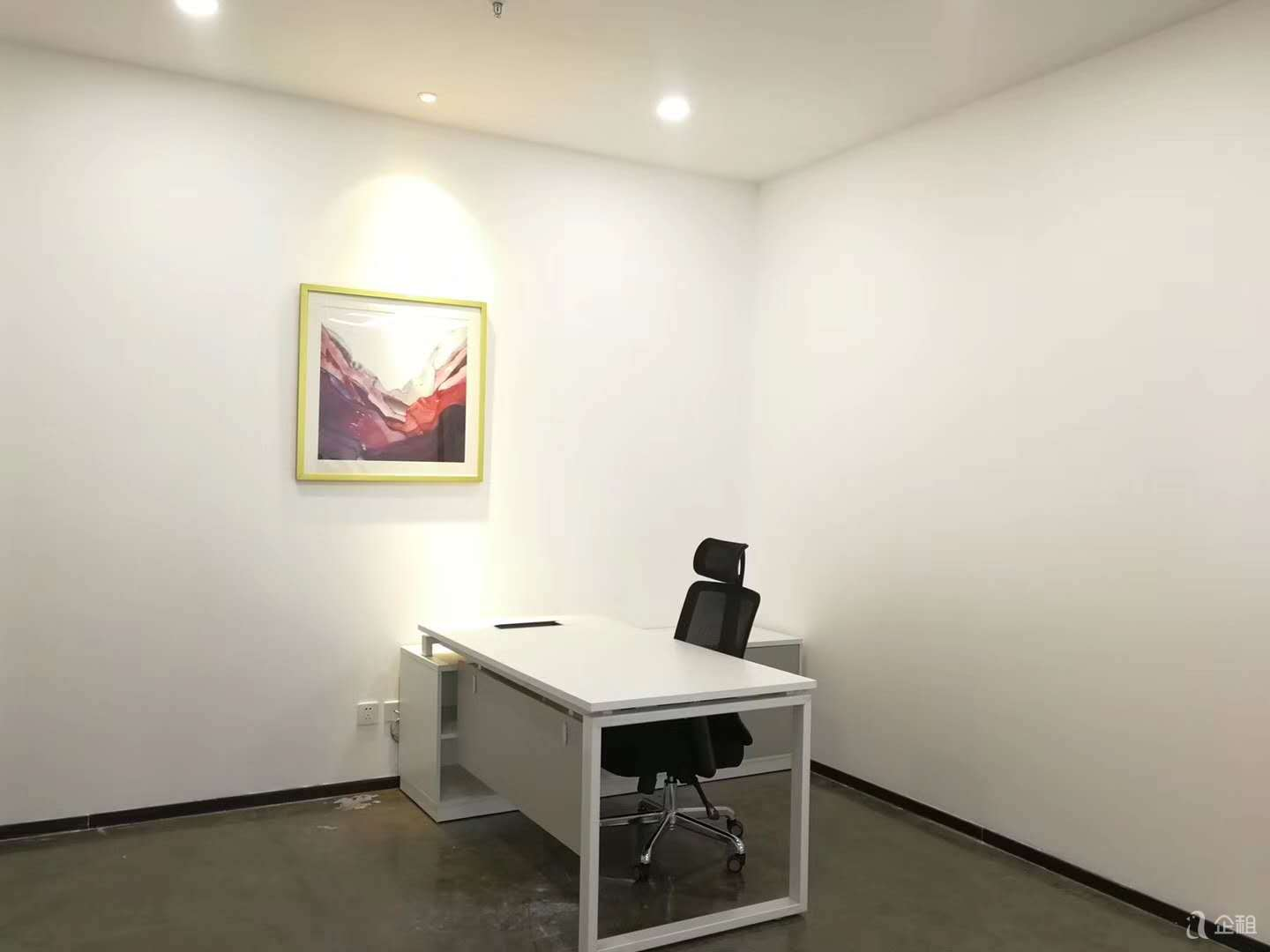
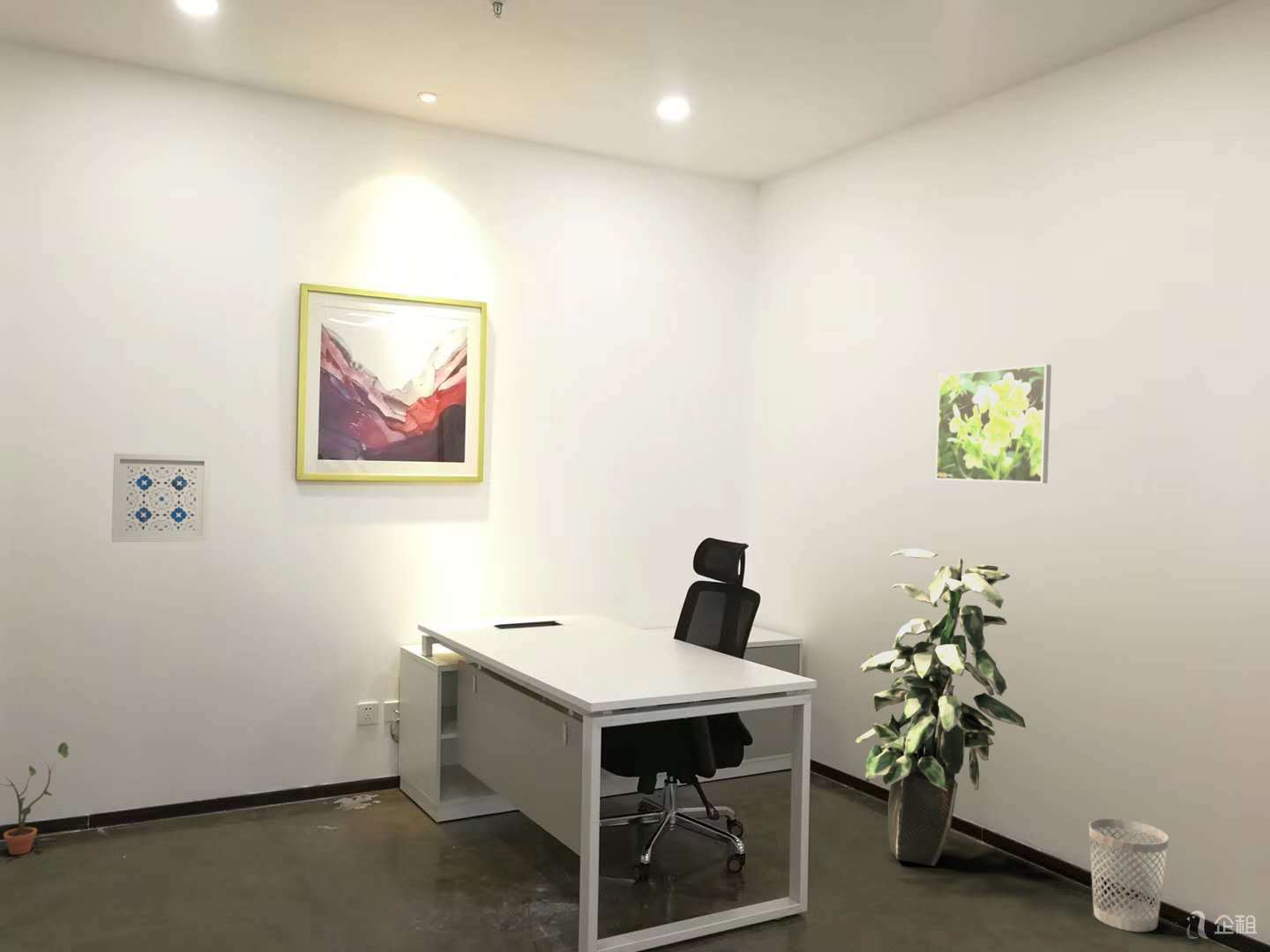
+ potted plant [0,741,70,856]
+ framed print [935,364,1052,484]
+ wall art [111,452,211,543]
+ wastebasket [1088,818,1169,933]
+ indoor plant [855,547,1027,867]
